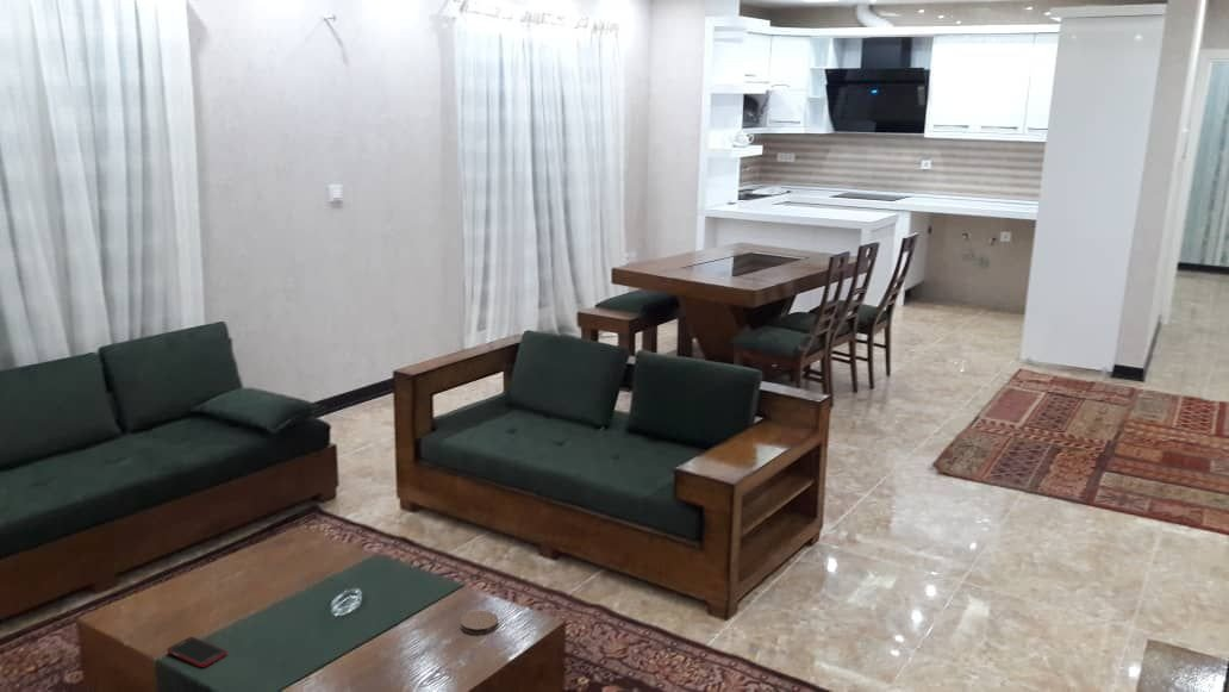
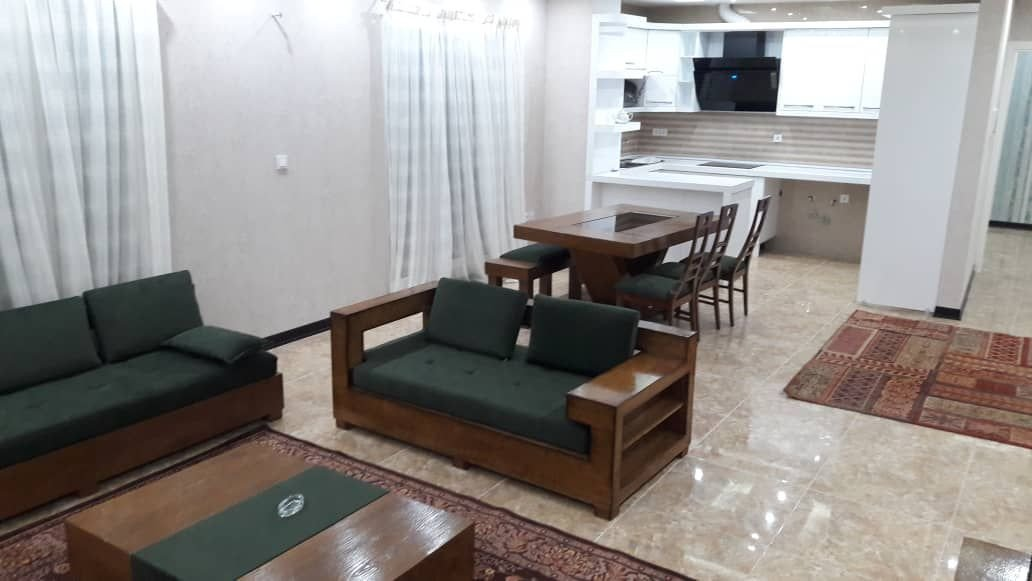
- cell phone [166,636,229,668]
- coaster [460,610,499,635]
